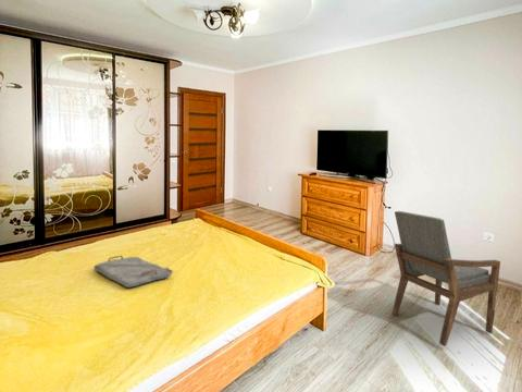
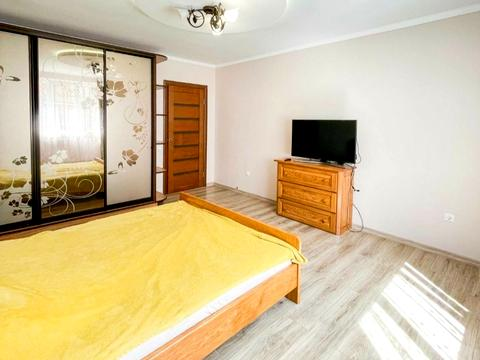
- serving tray [94,255,174,289]
- armchair [391,210,501,347]
